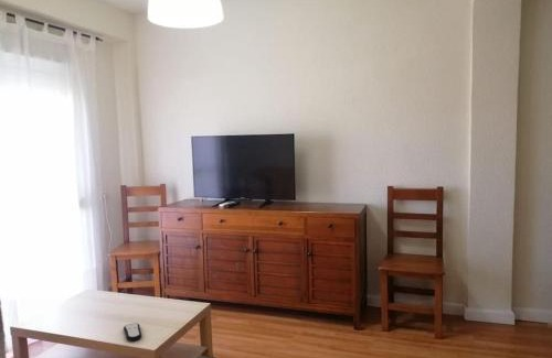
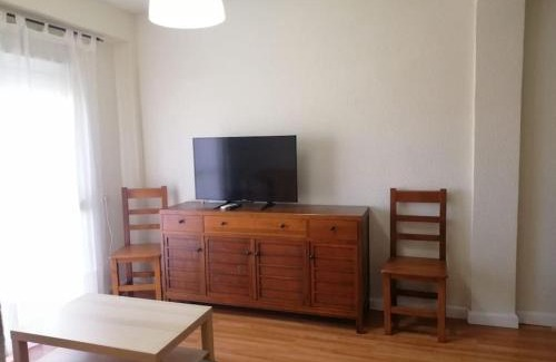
- remote control [123,322,142,341]
